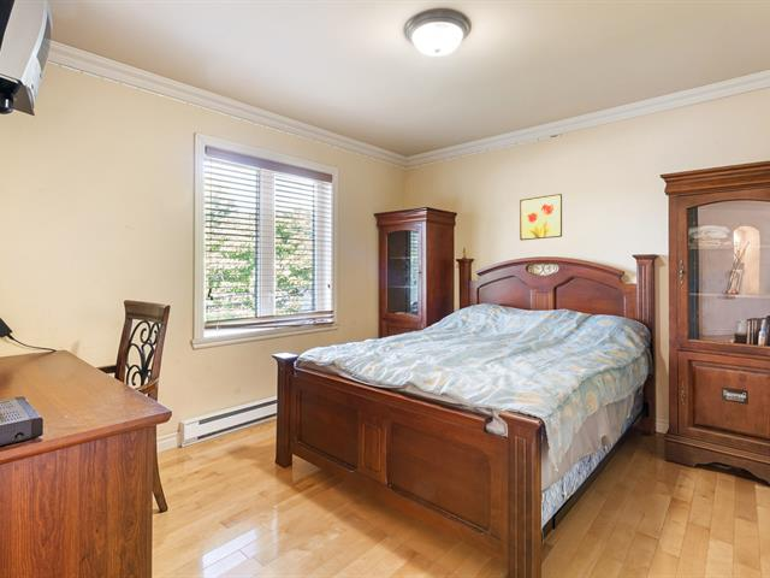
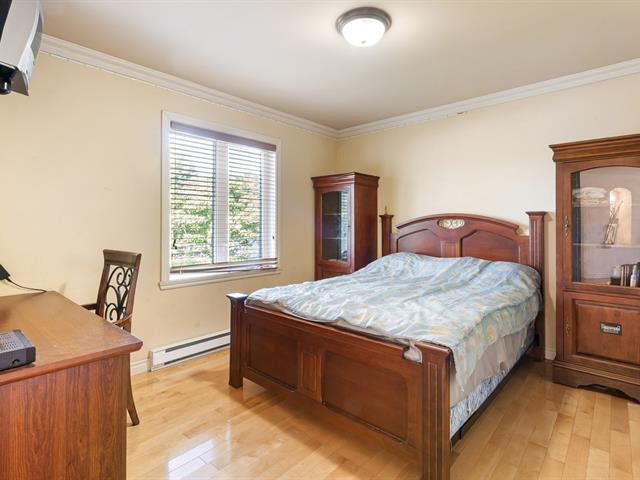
- wall art [519,193,563,241]
